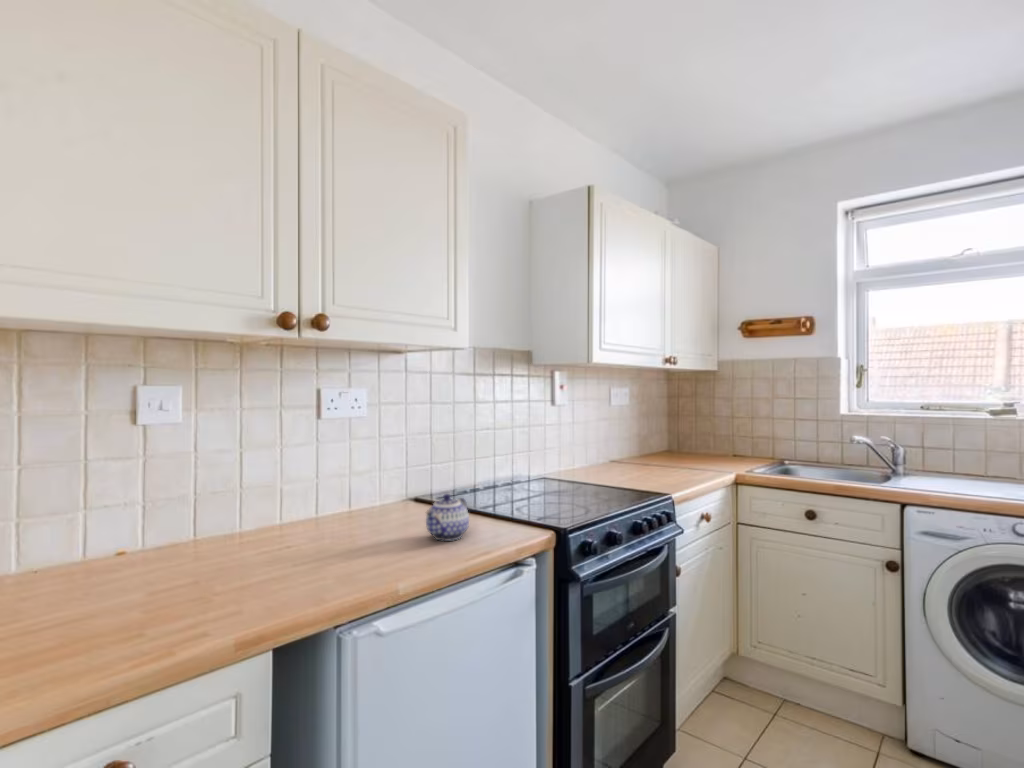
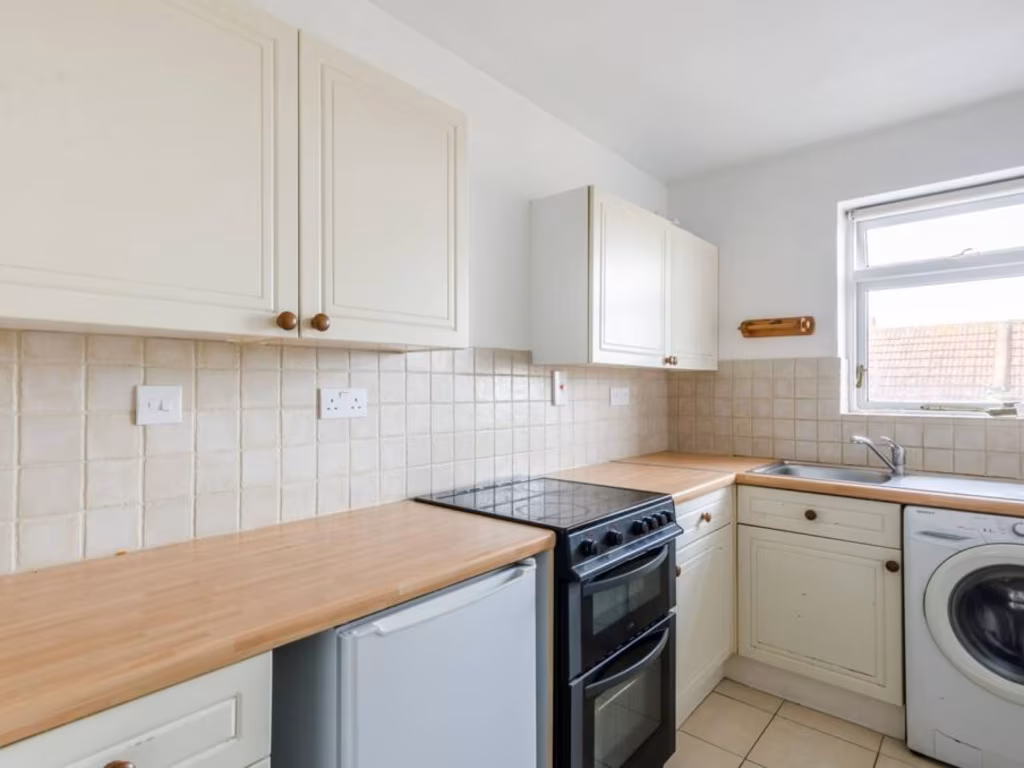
- teapot [425,493,470,542]
